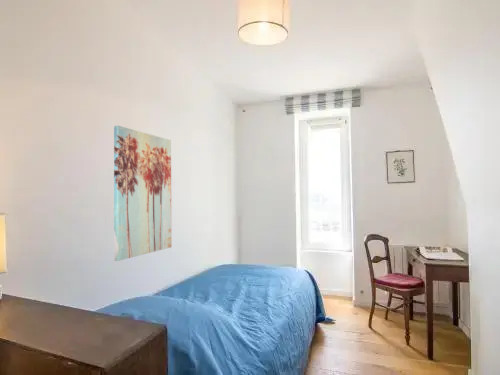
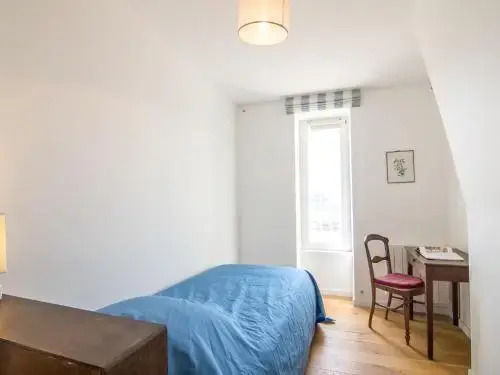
- wall art [113,125,173,262]
